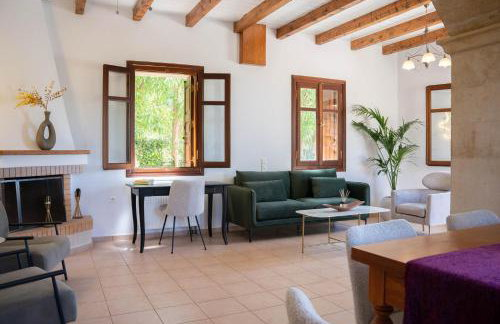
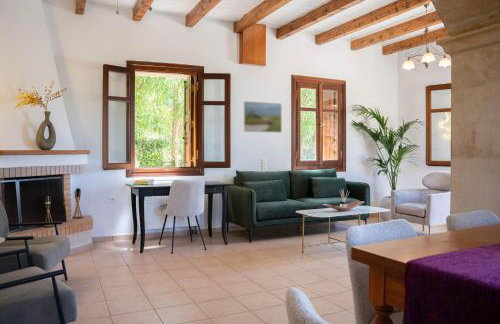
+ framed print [242,100,283,134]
